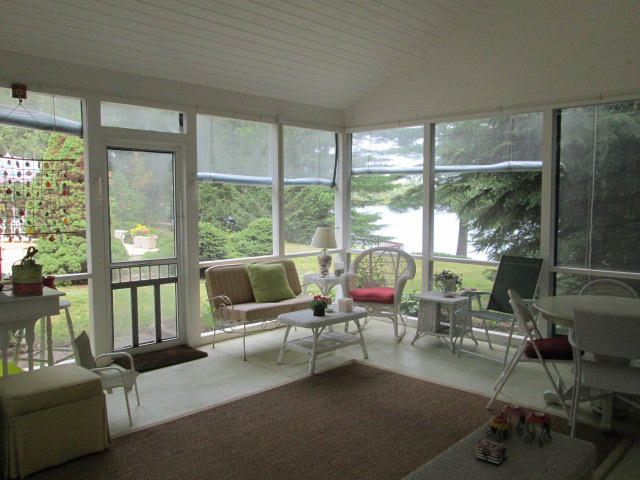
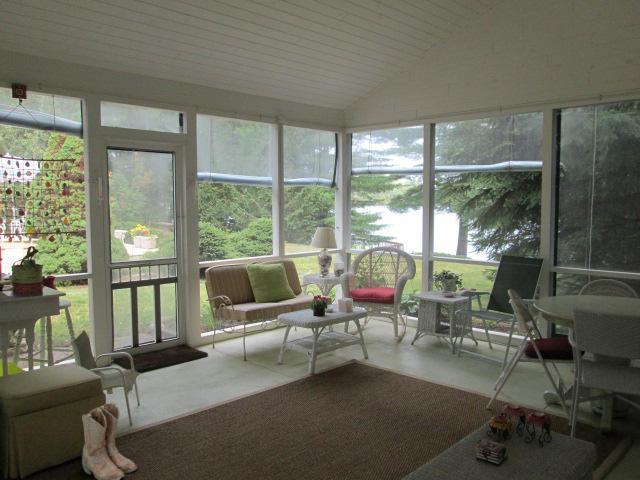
+ boots [81,401,138,480]
